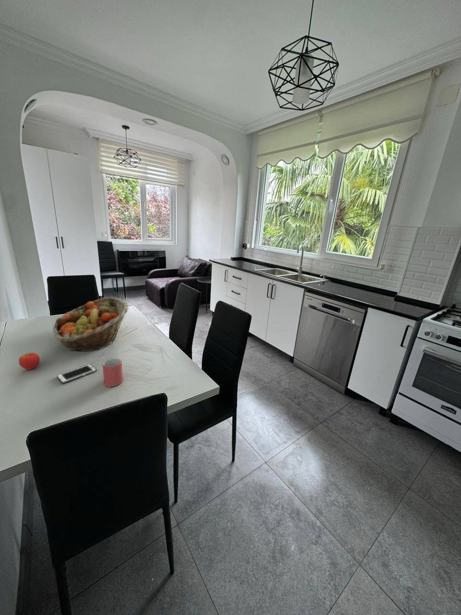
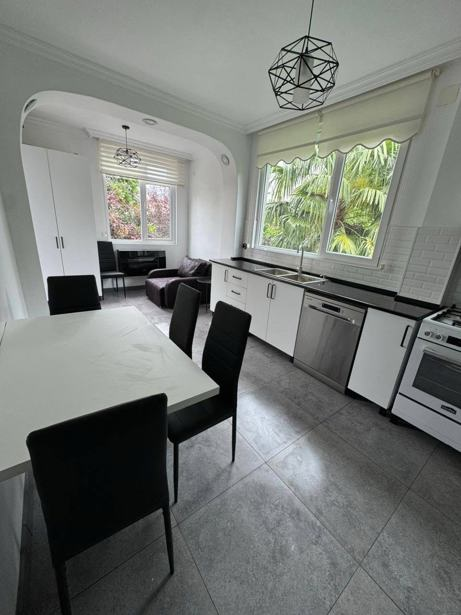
- apple [18,352,41,371]
- cell phone [56,363,98,384]
- fruit basket [52,297,129,352]
- mug [101,357,124,388]
